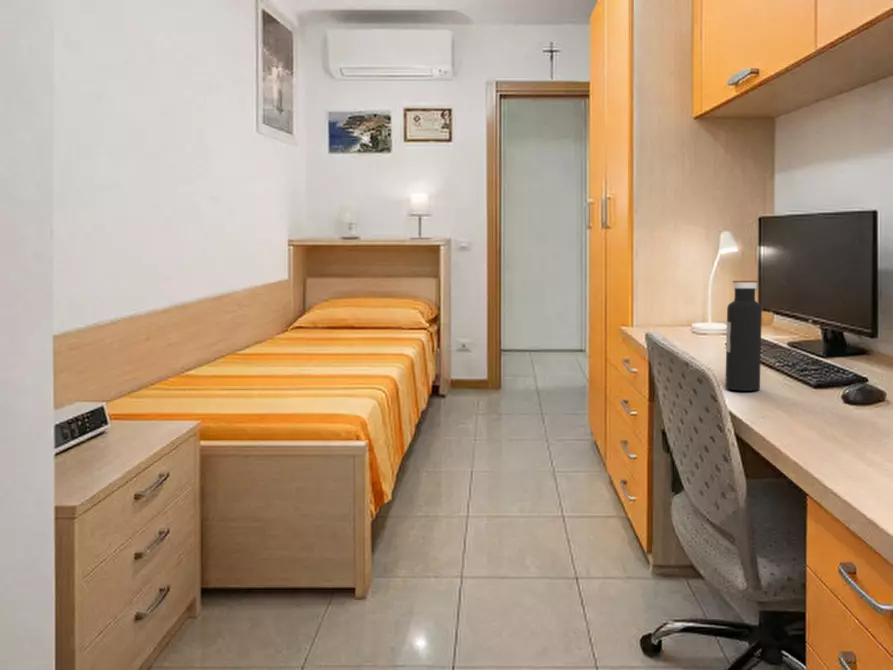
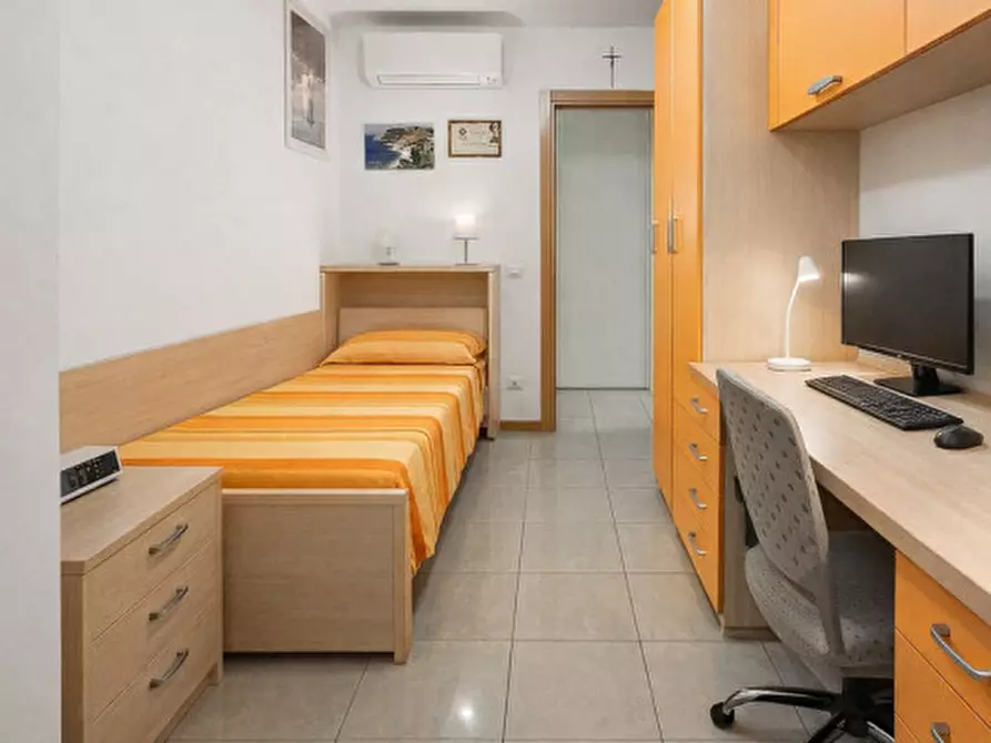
- water bottle [724,280,763,392]
